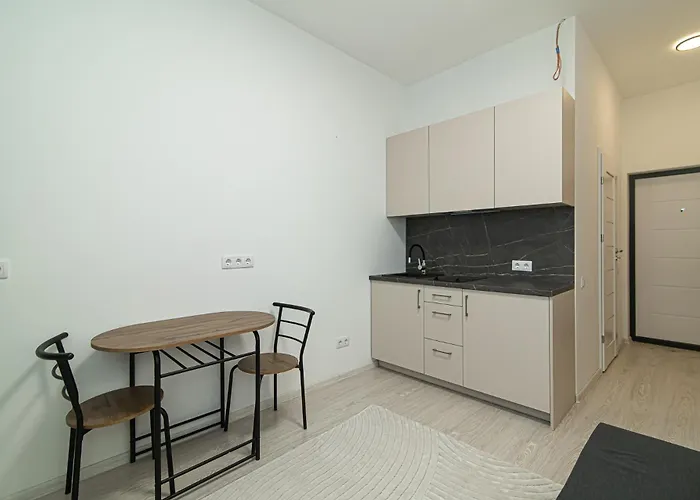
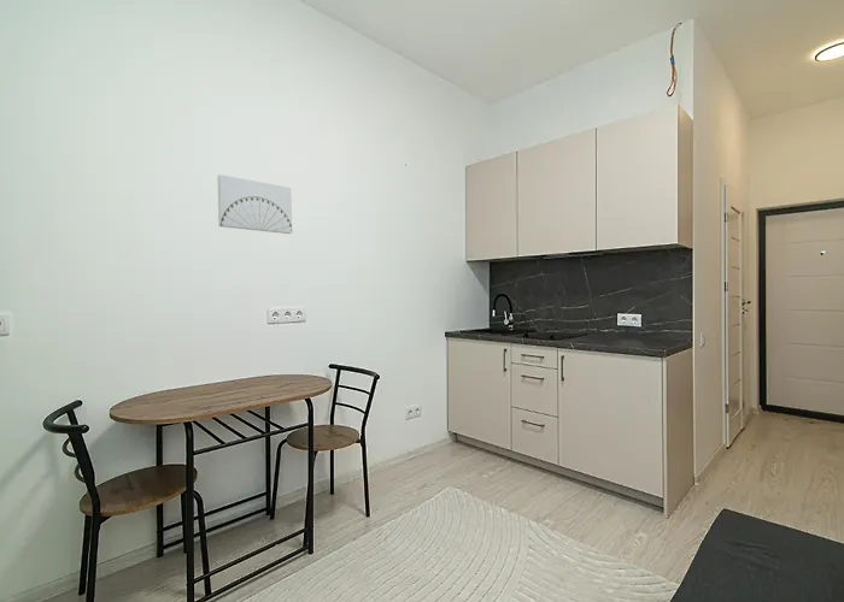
+ wall art [217,173,293,235]
